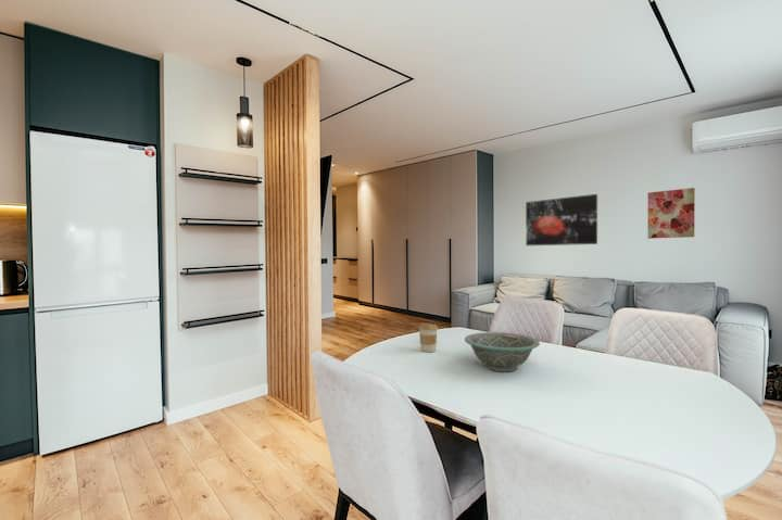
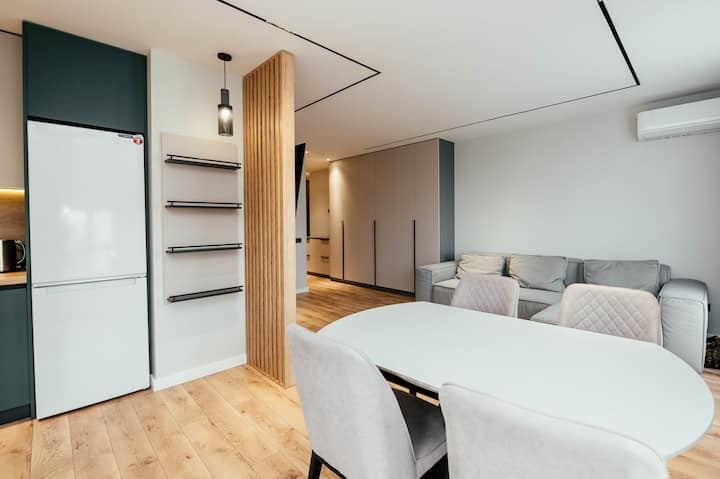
- wall art [646,187,696,240]
- decorative bowl [464,331,541,372]
- coffee cup [418,322,439,353]
- wall art [525,193,598,246]
